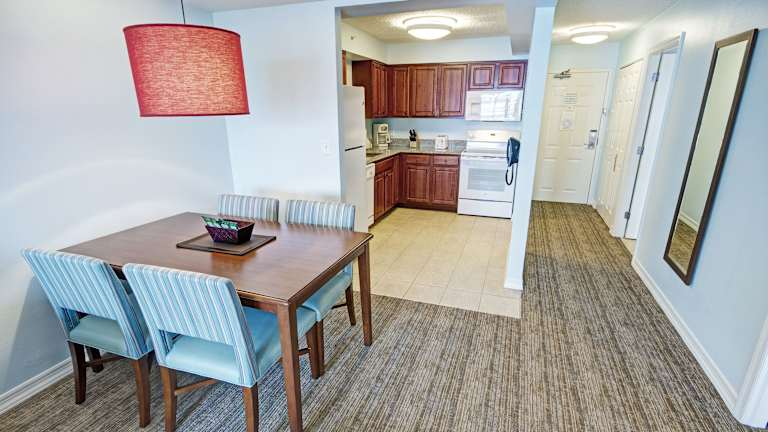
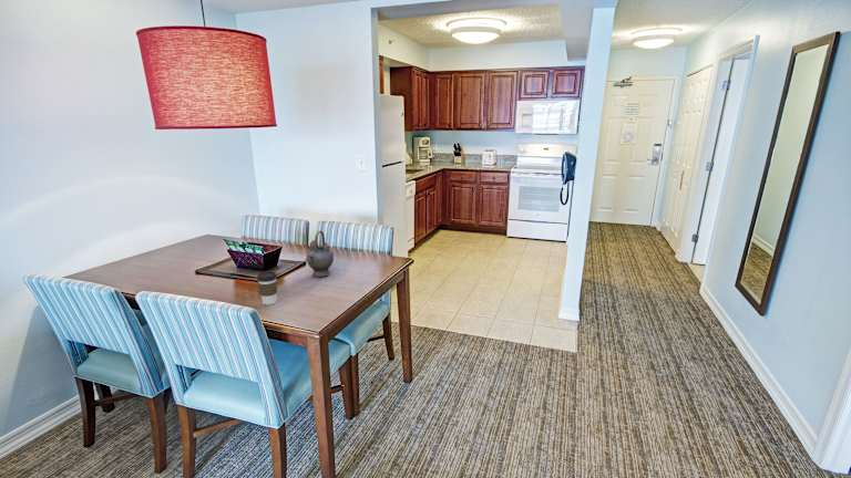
+ teapot [305,230,335,278]
+ coffee cup [256,270,278,305]
